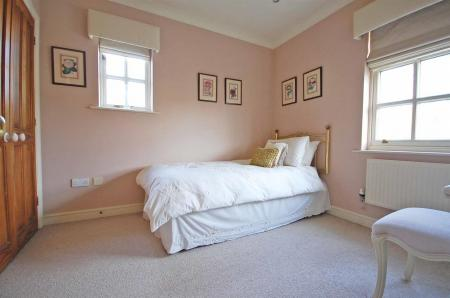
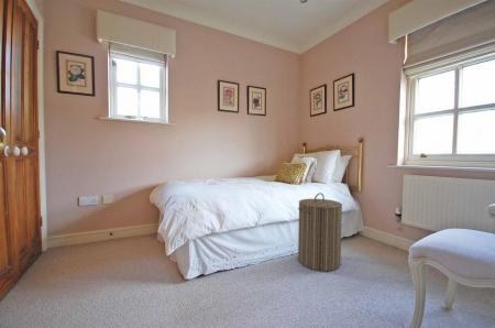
+ laundry hamper [297,192,343,272]
